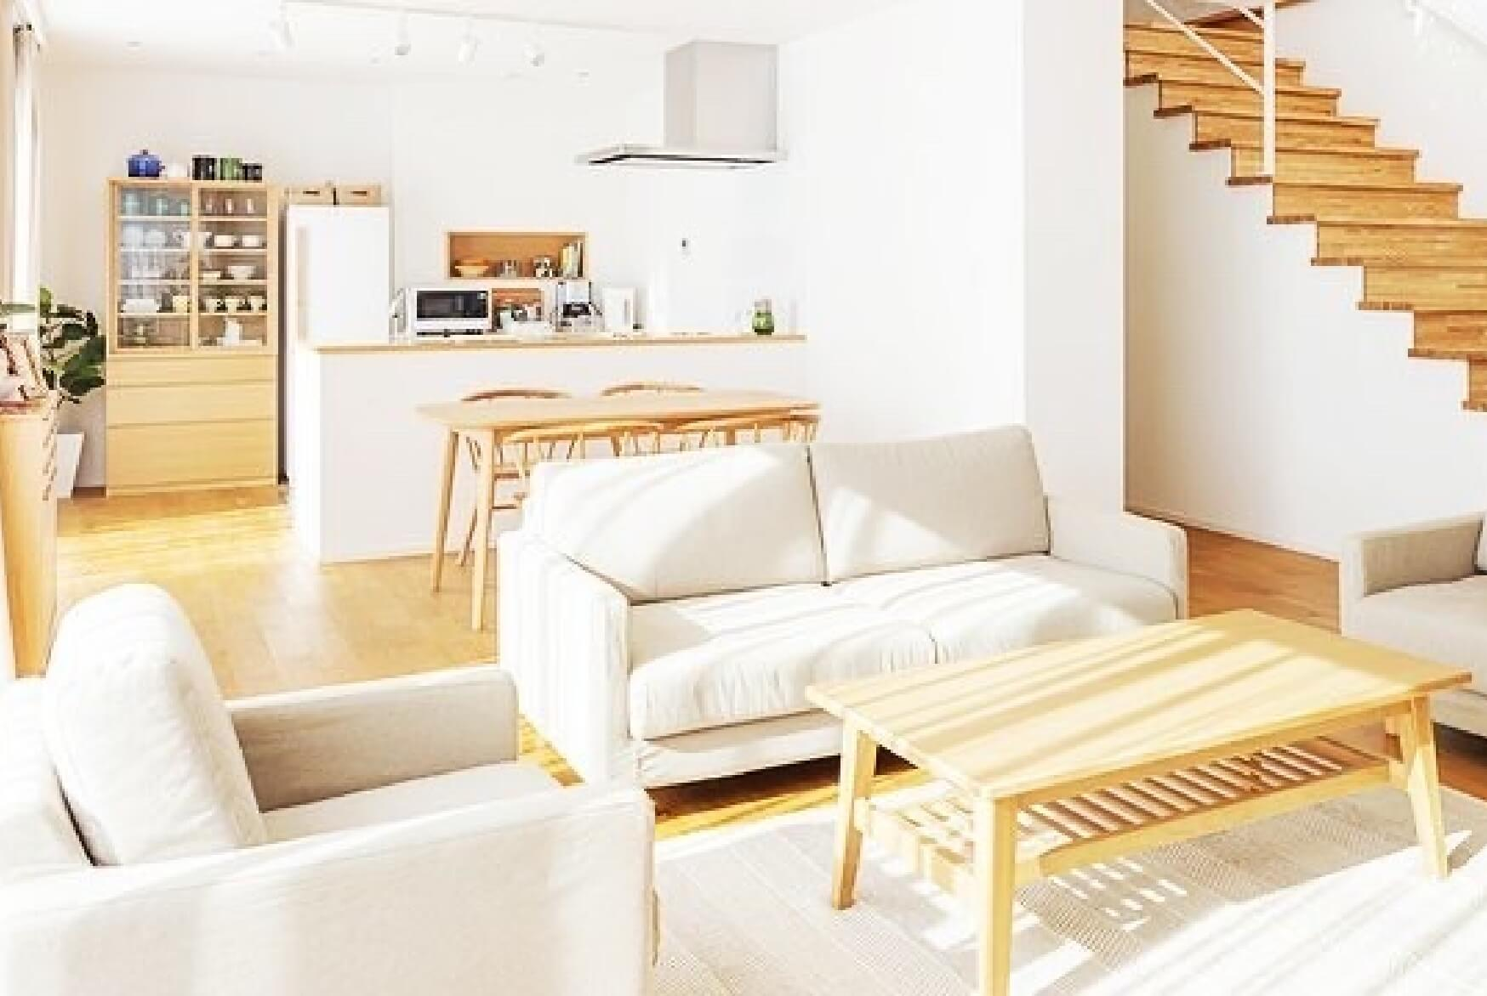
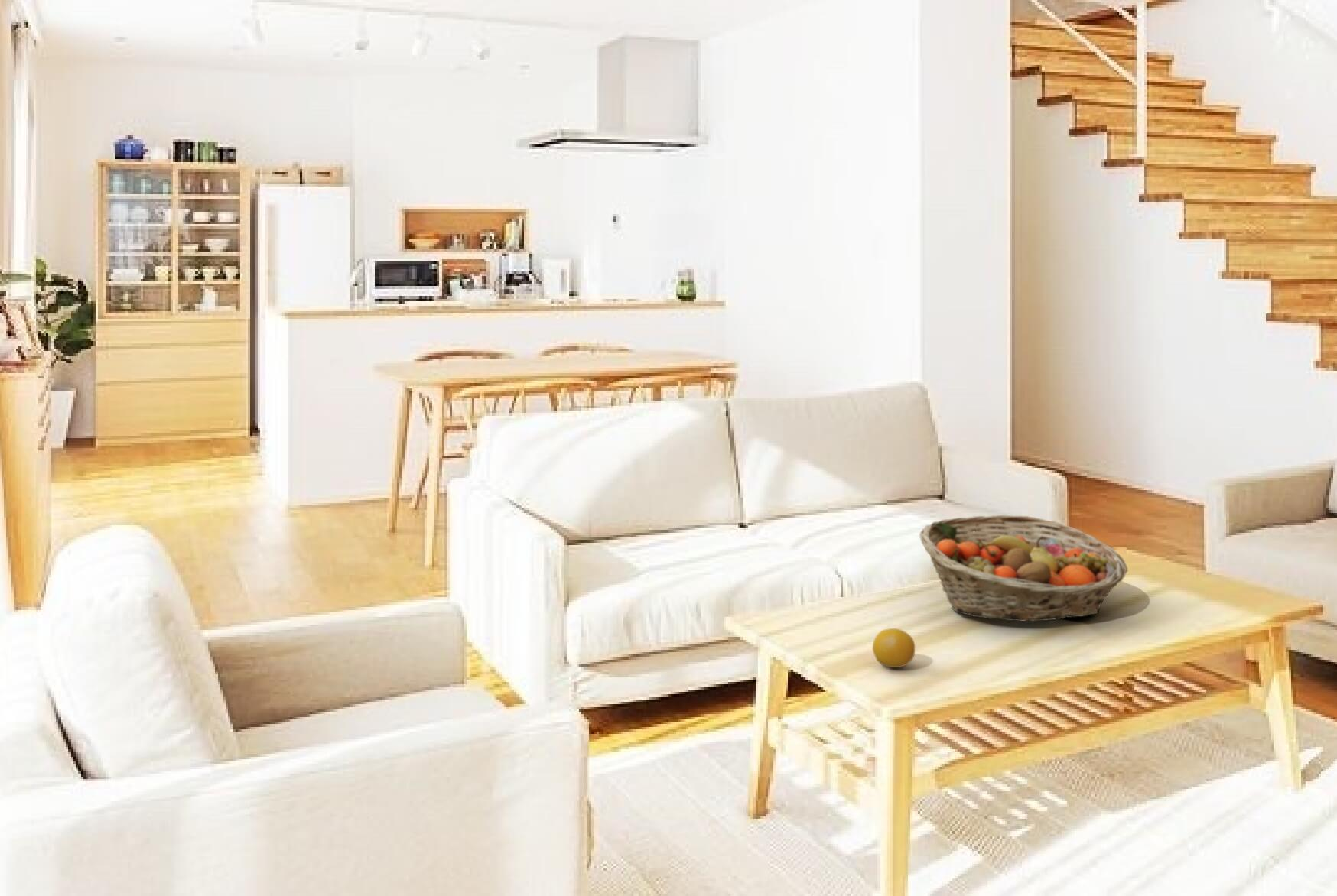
+ fruit [872,628,916,668]
+ fruit basket [919,515,1128,622]
